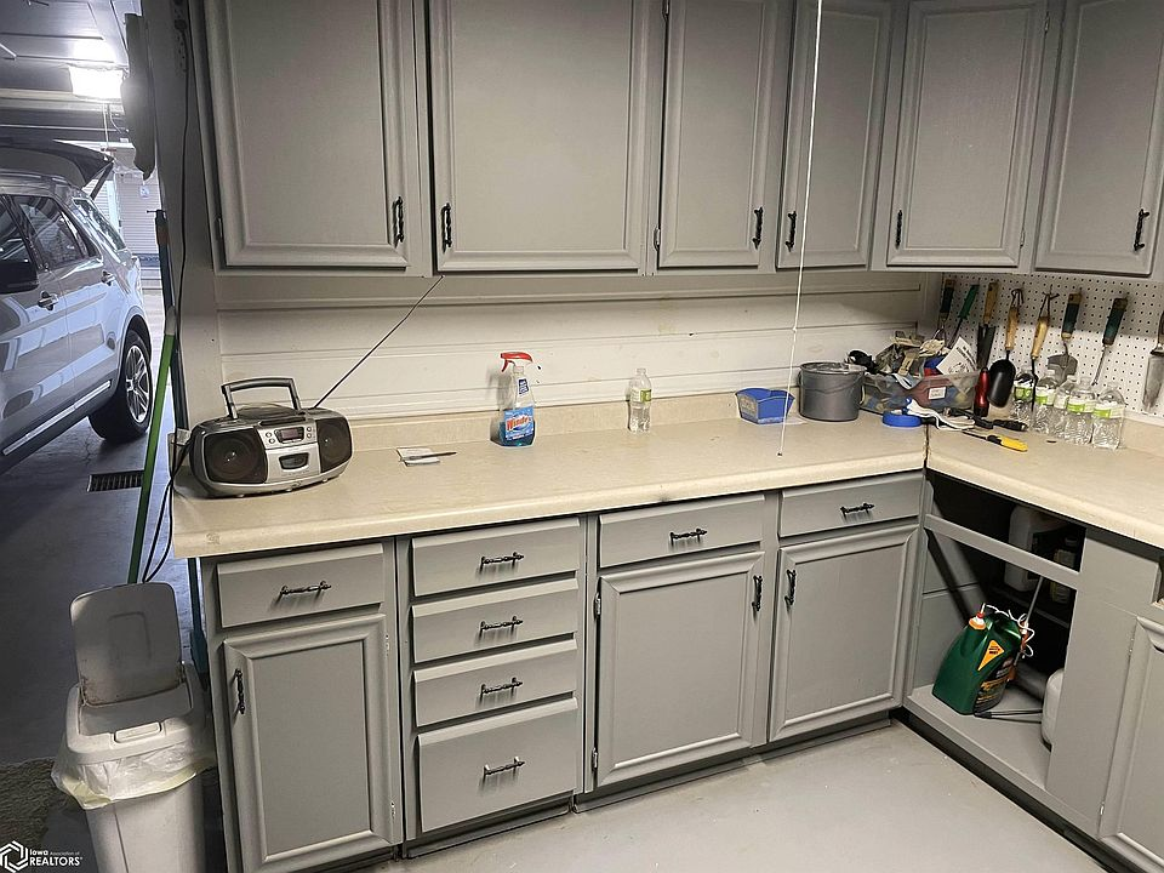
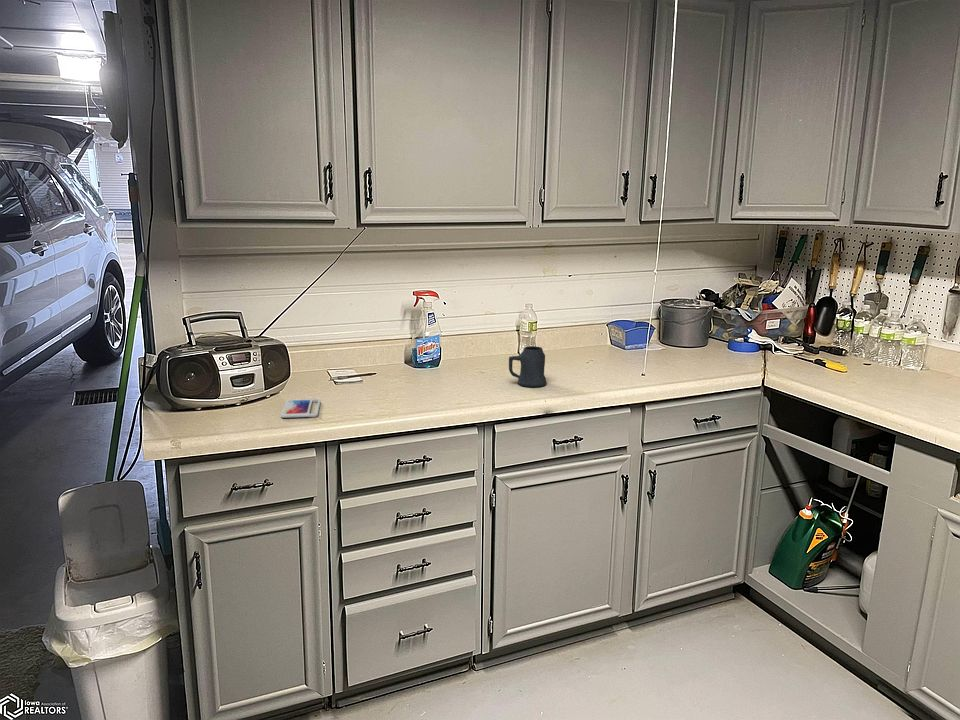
+ mug [508,345,548,388]
+ smartphone [280,398,321,419]
